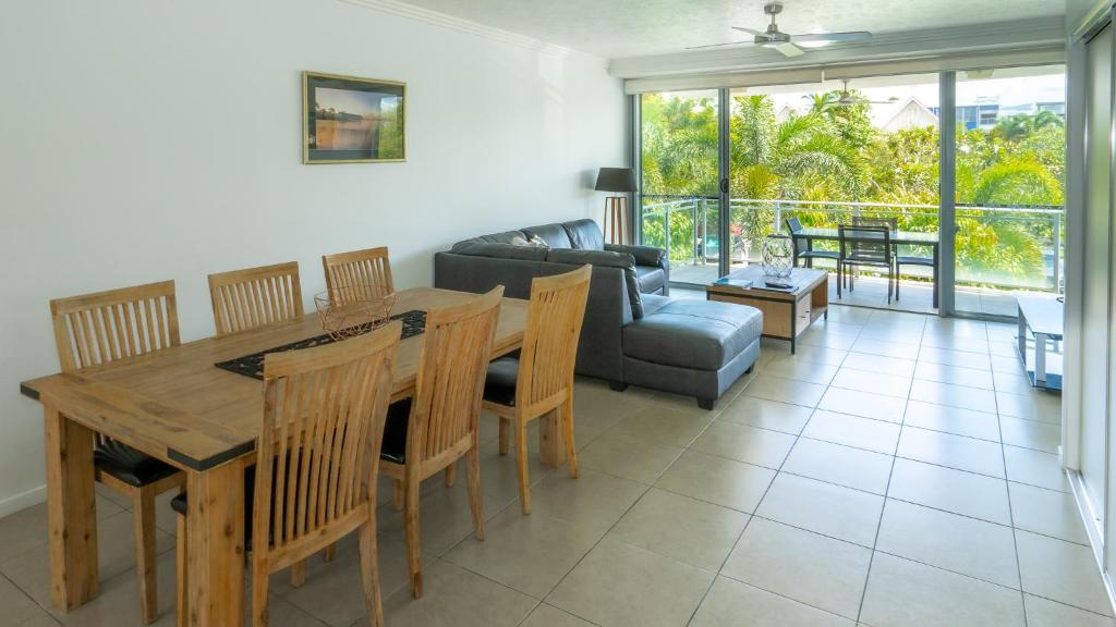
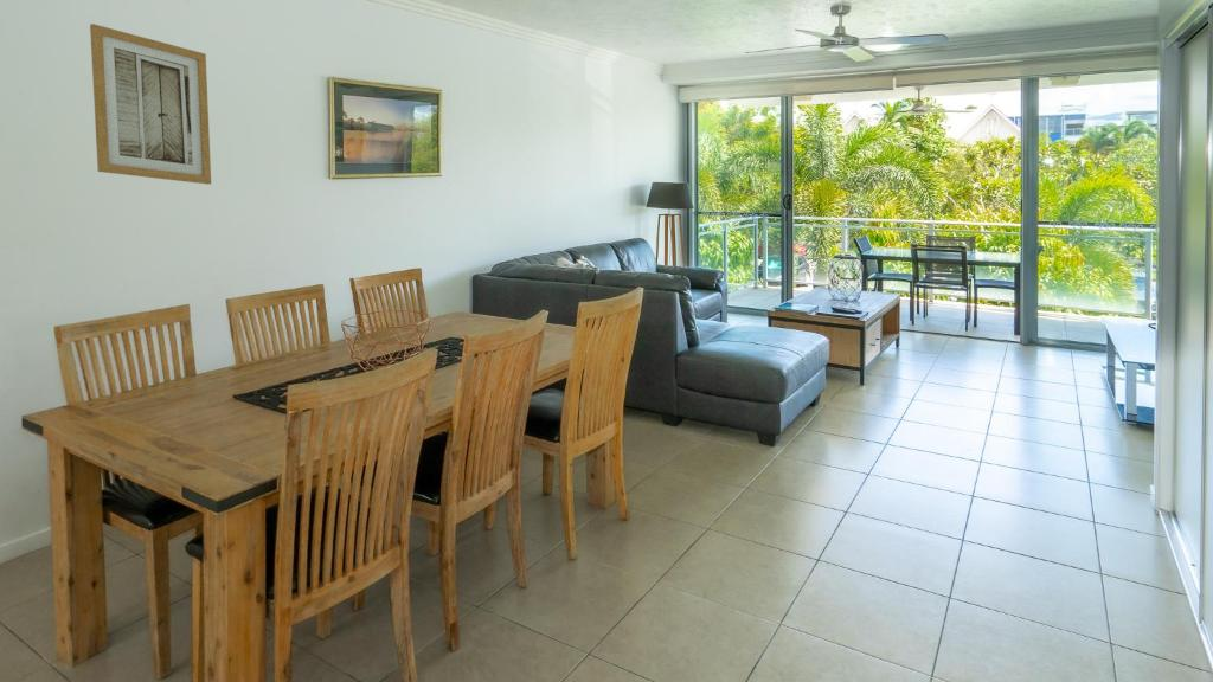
+ wall art [89,22,212,186]
